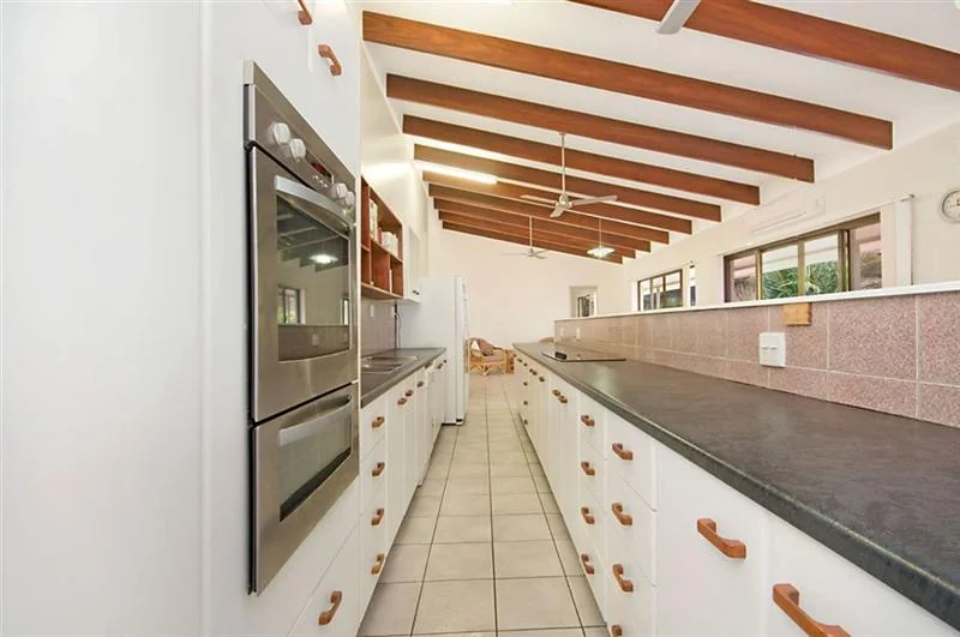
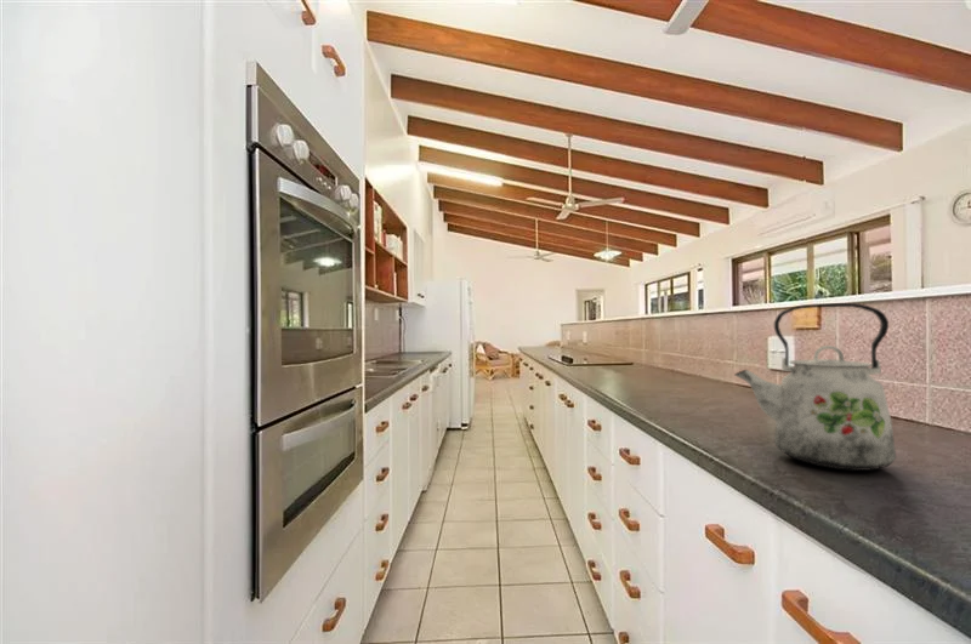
+ kettle [733,302,897,472]
